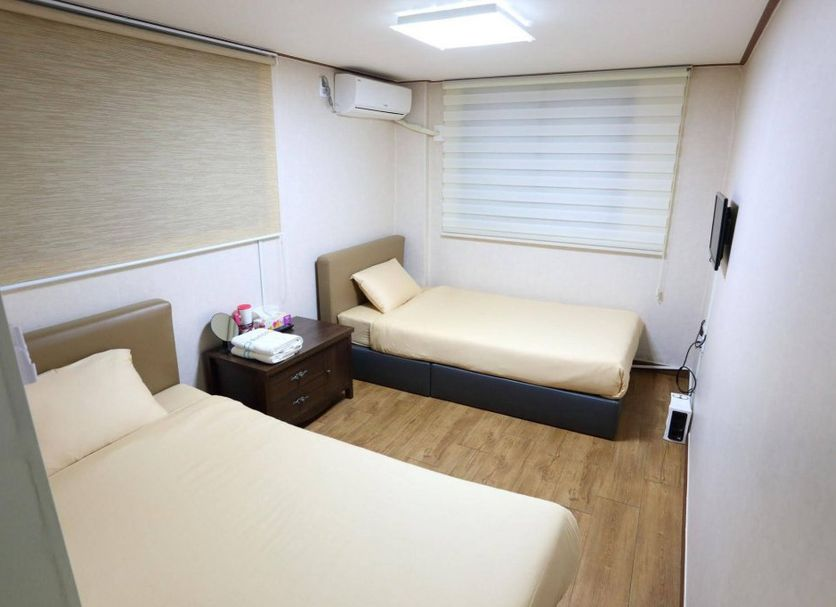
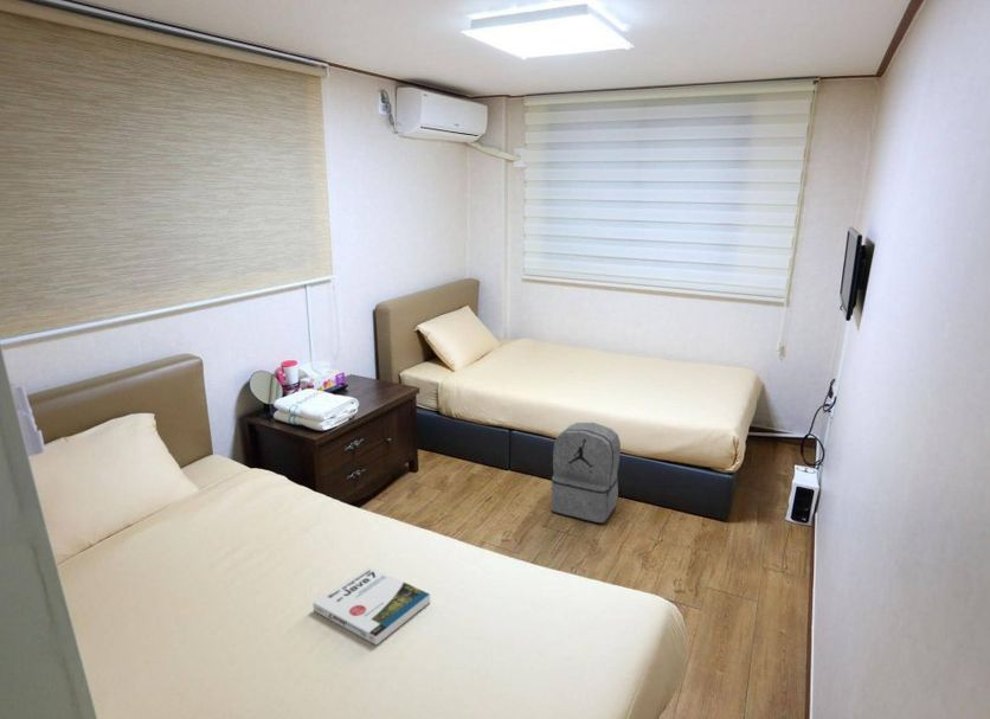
+ book [311,565,431,647]
+ backpack [551,422,622,524]
